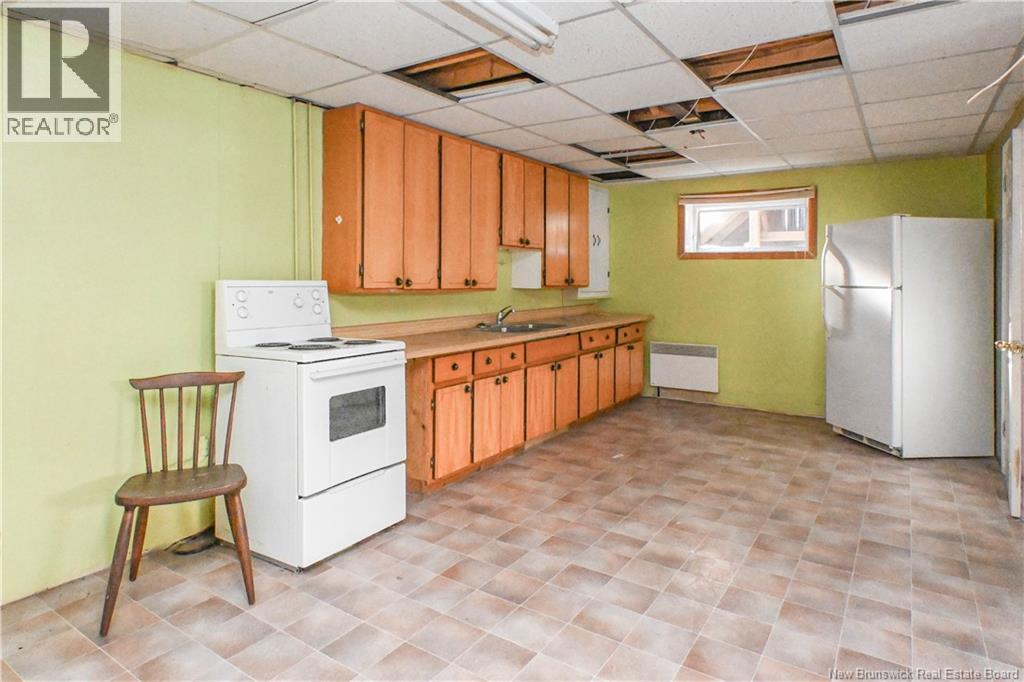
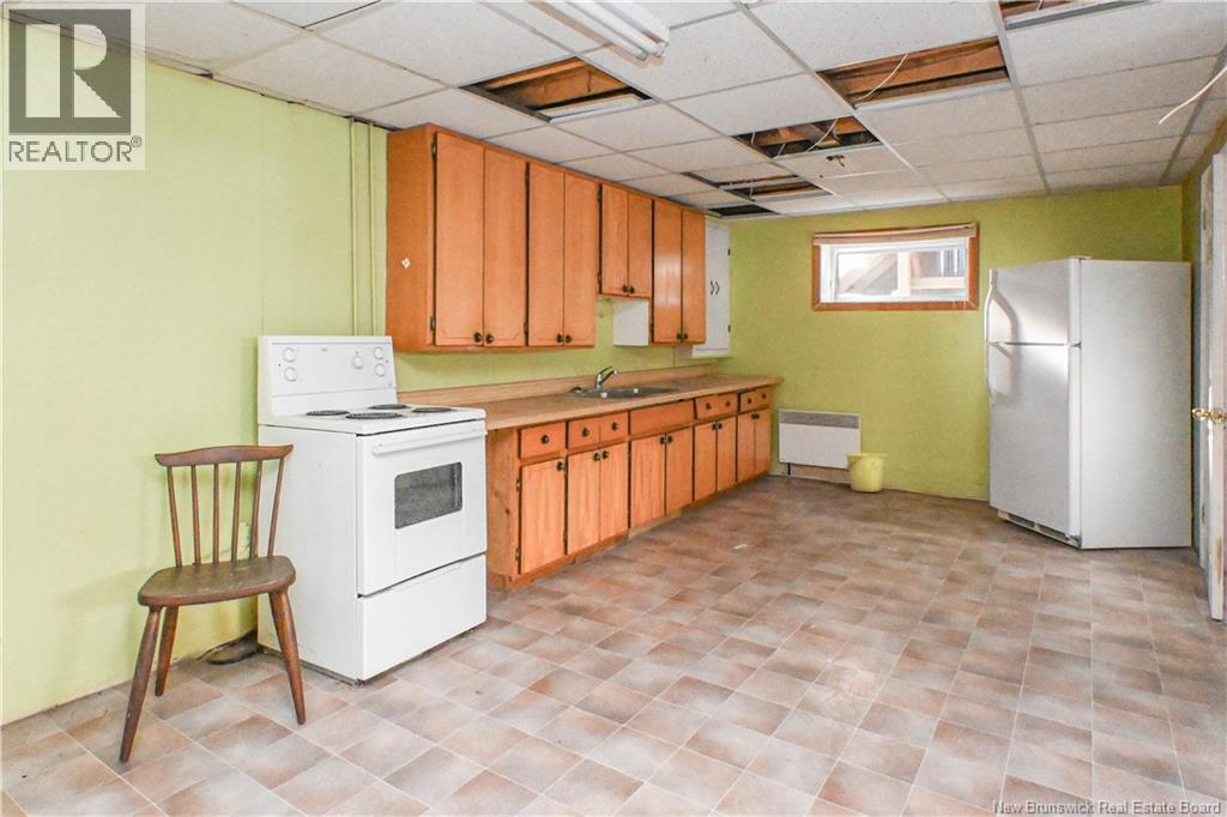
+ bucket [844,452,889,494]
